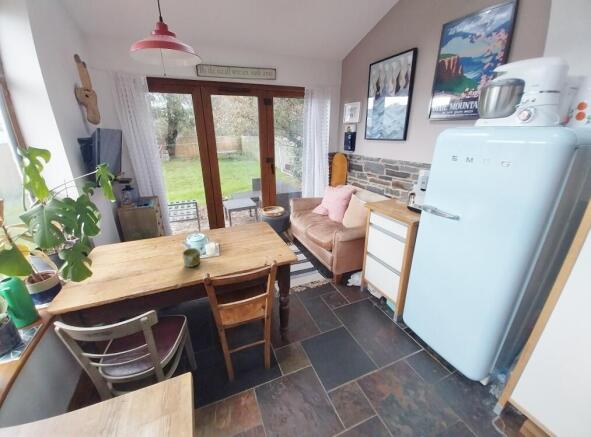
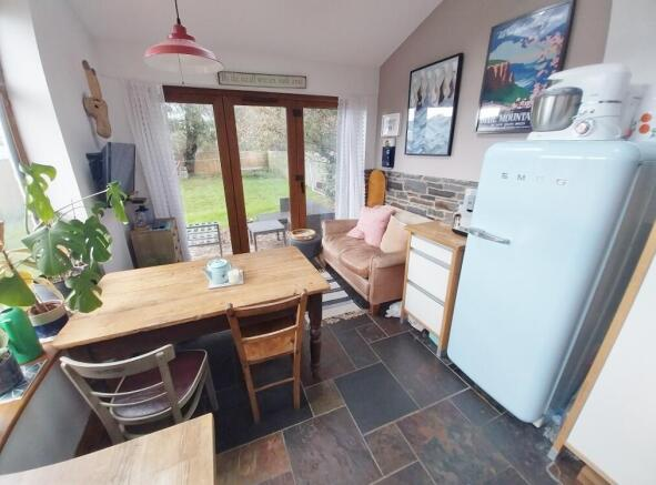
- mug [181,247,201,268]
